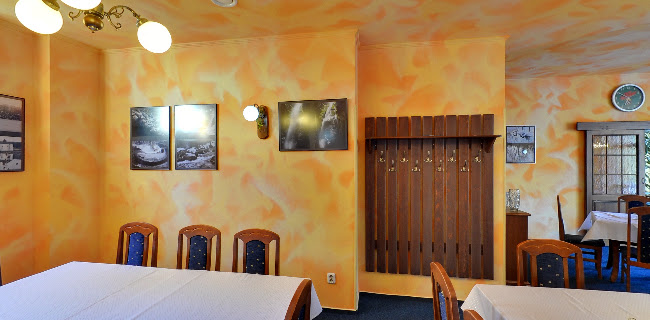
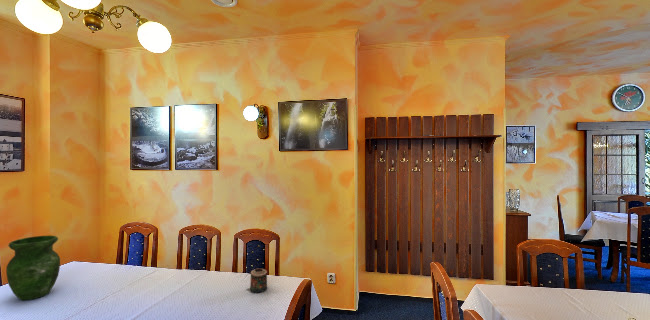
+ vase [5,235,61,301]
+ candle [245,267,268,294]
